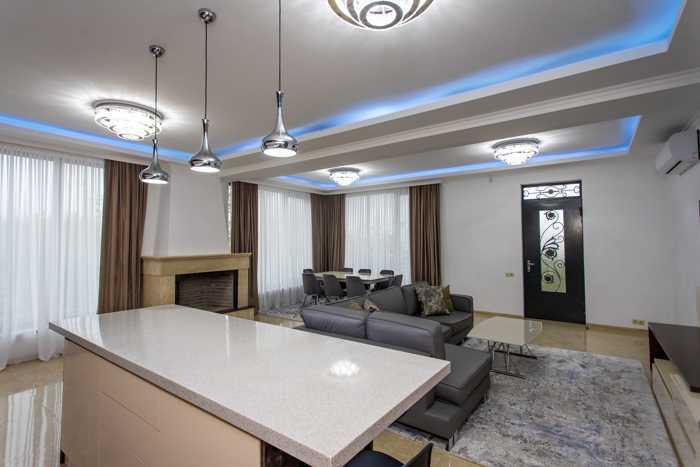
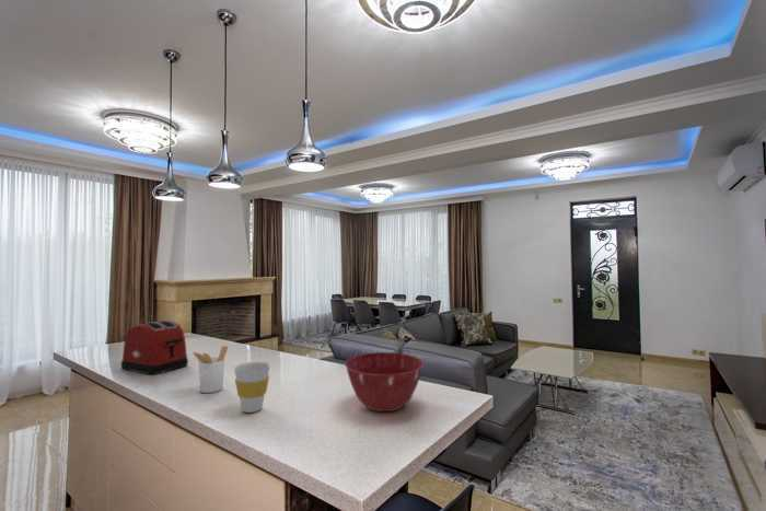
+ toaster [120,320,189,375]
+ mixing bowl [344,351,425,413]
+ cup [233,361,271,414]
+ utensil holder [192,345,229,394]
